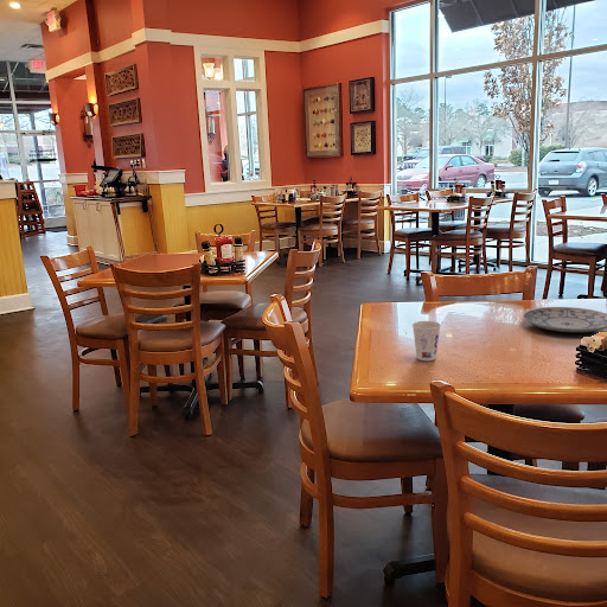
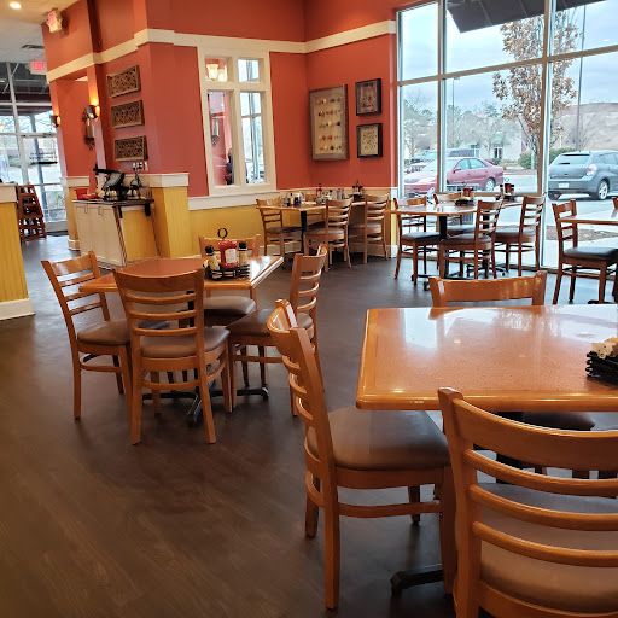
- cup [411,320,442,362]
- plate [522,306,607,333]
